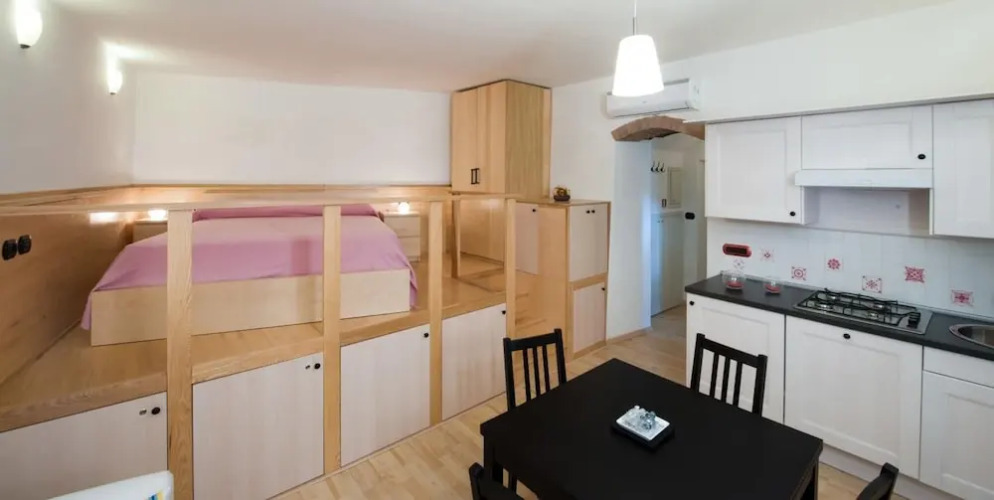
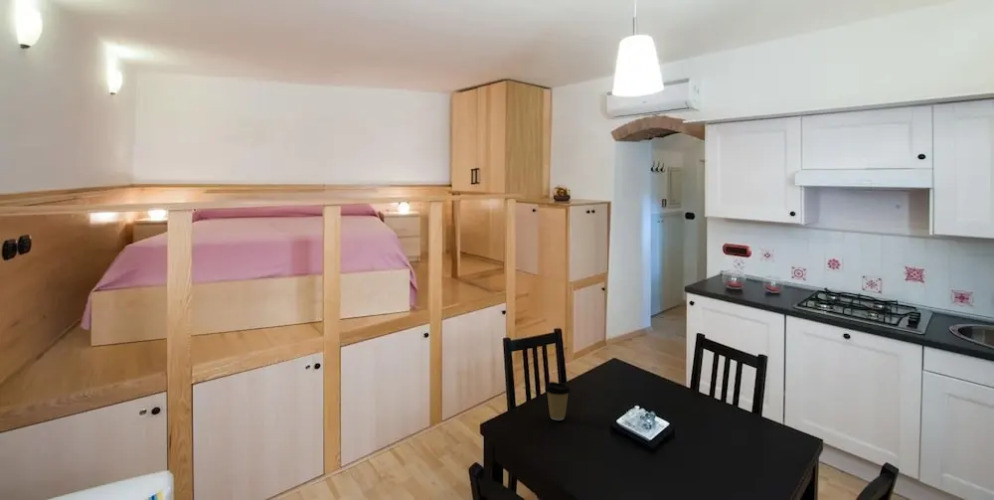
+ coffee cup [544,381,571,421]
